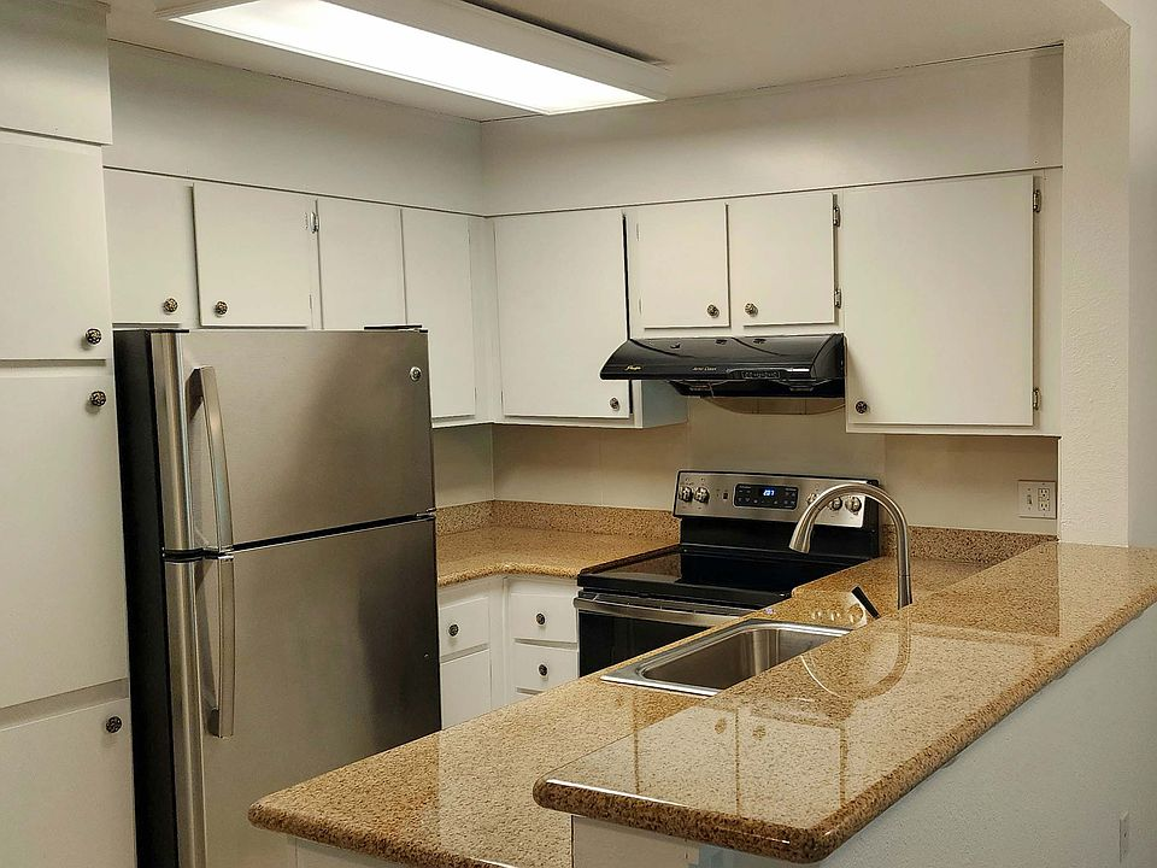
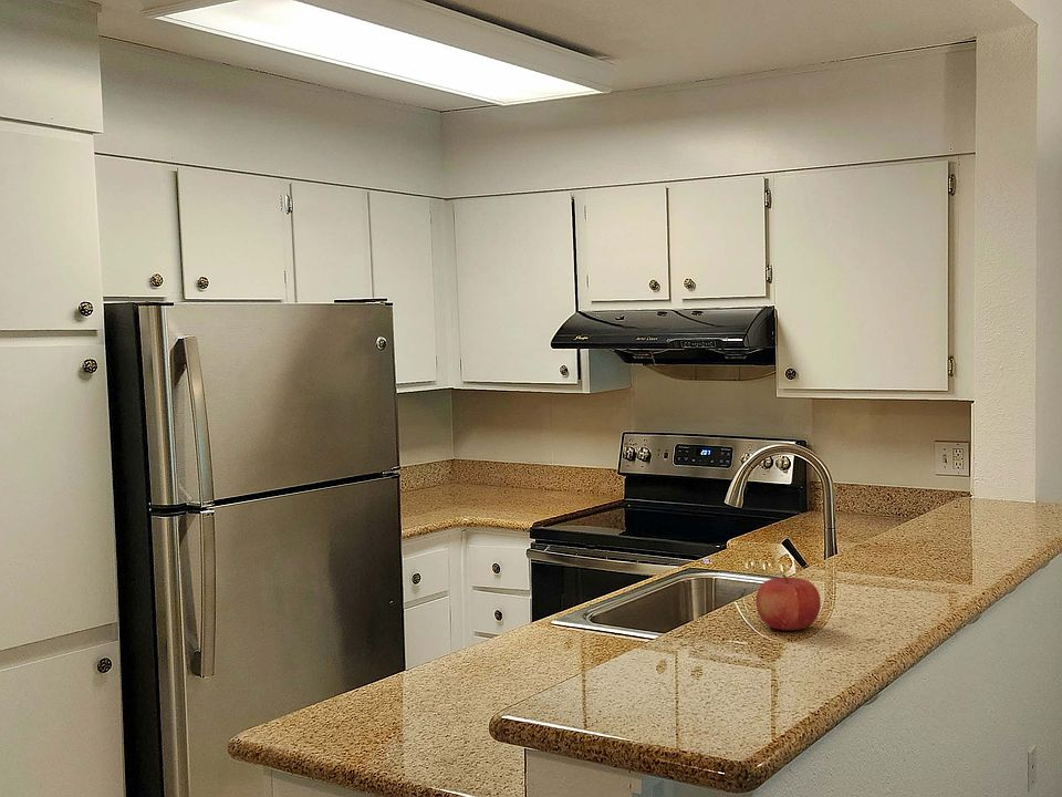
+ fruit [754,573,822,631]
